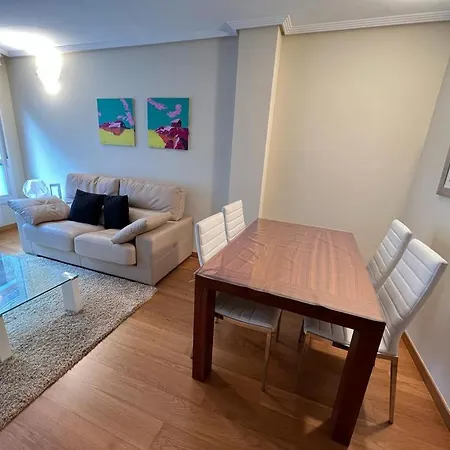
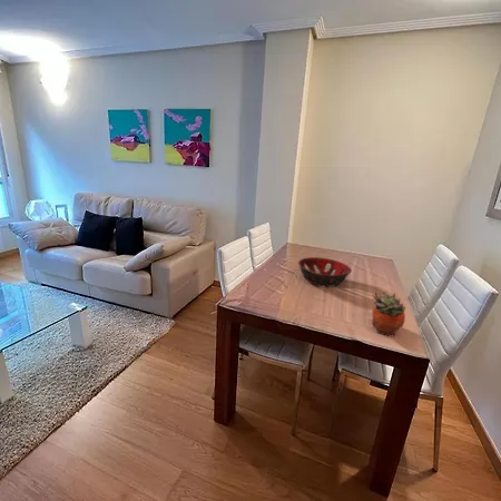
+ succulent planter [371,291,406,337]
+ decorative bowl [297,256,353,288]
